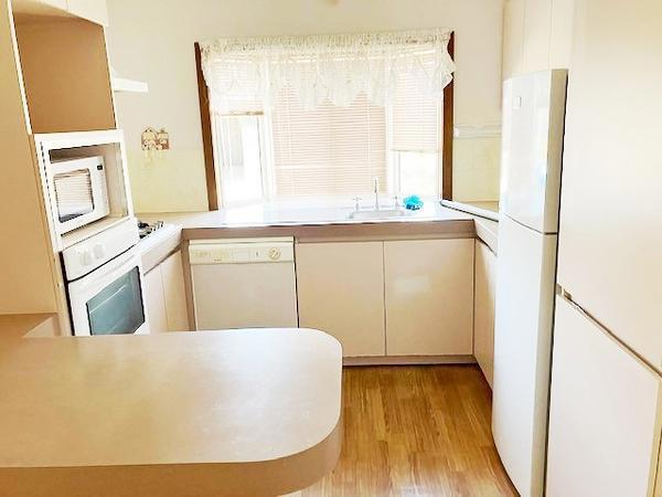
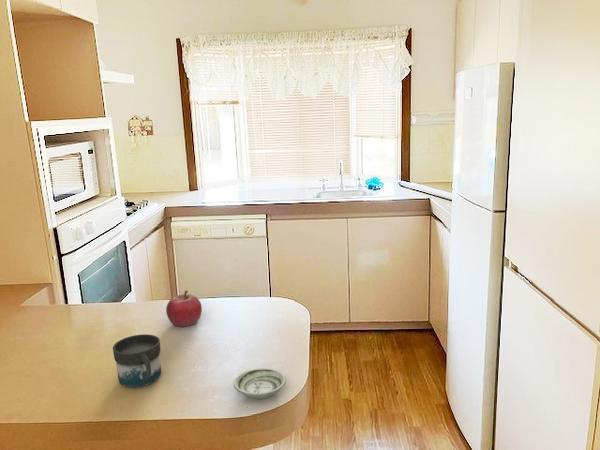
+ fruit [165,289,203,328]
+ mug [112,333,162,388]
+ saucer [233,367,287,400]
